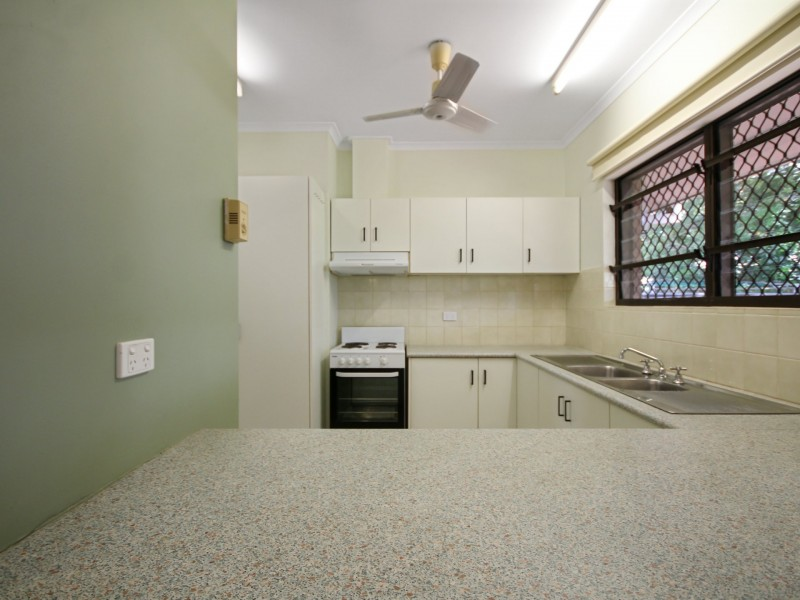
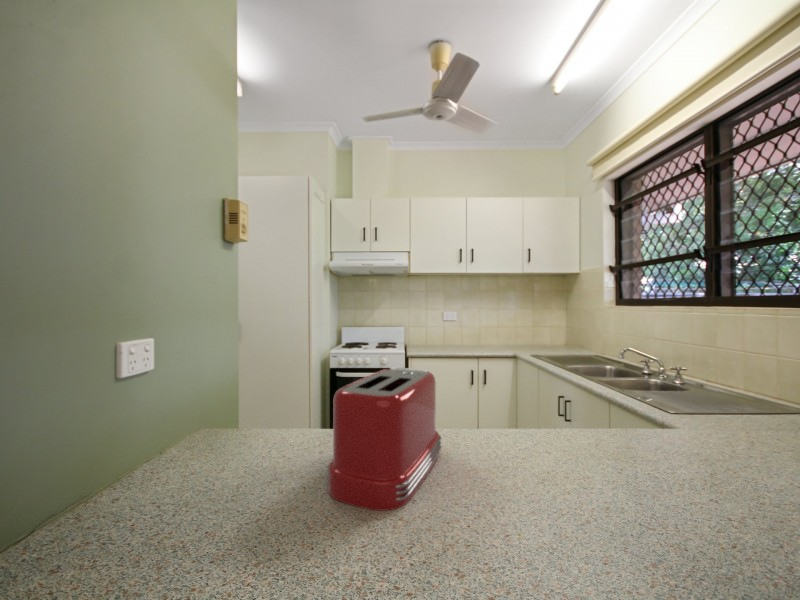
+ toaster [325,366,442,512]
